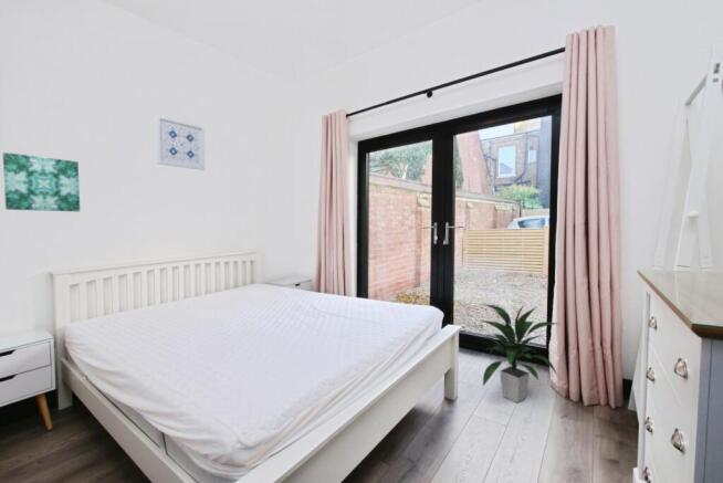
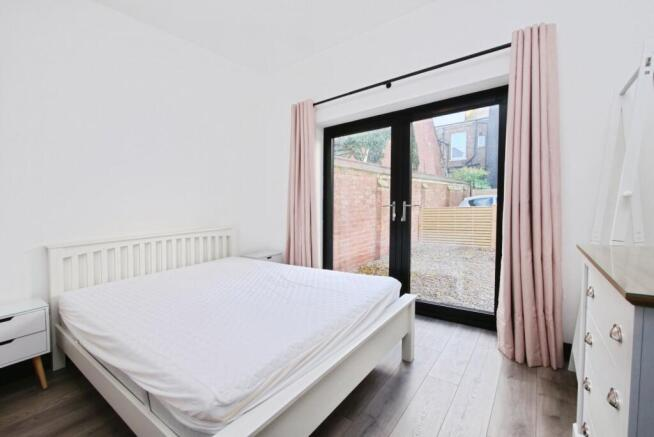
- wall art [155,114,206,171]
- wall art [2,151,81,212]
- indoor plant [480,301,559,403]
